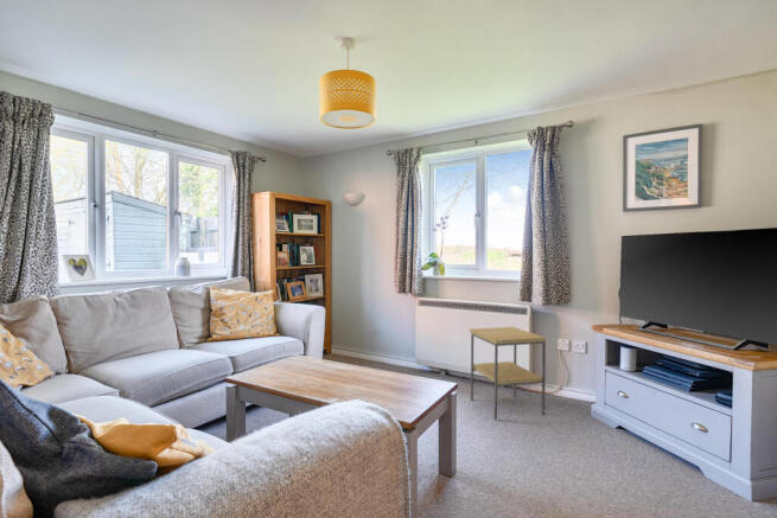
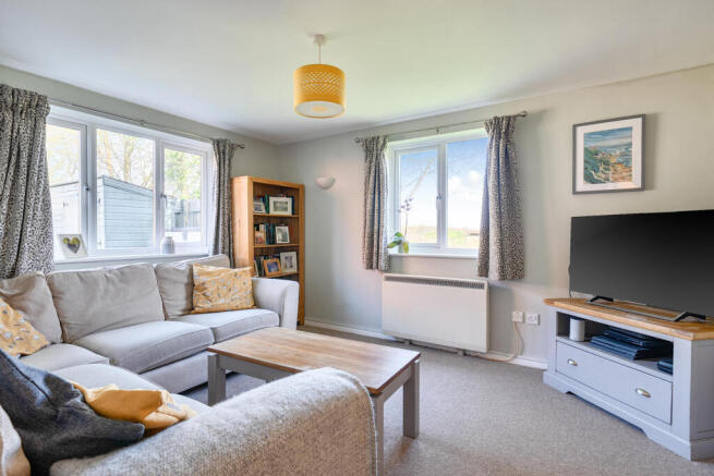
- side table [469,326,547,421]
